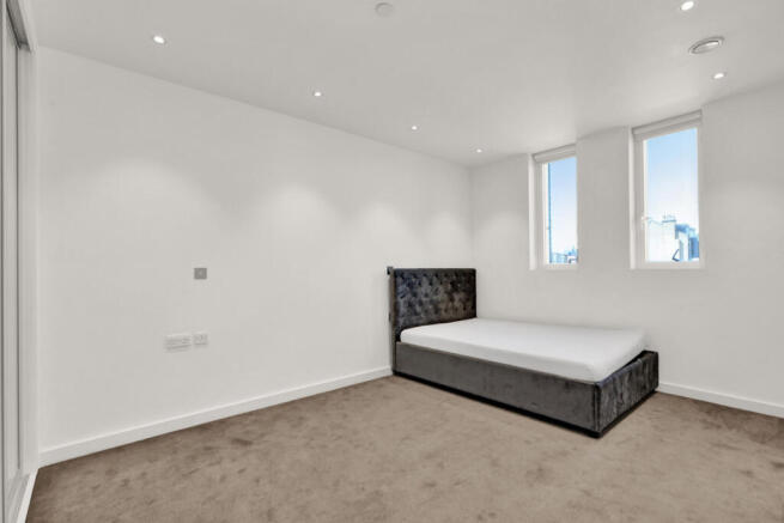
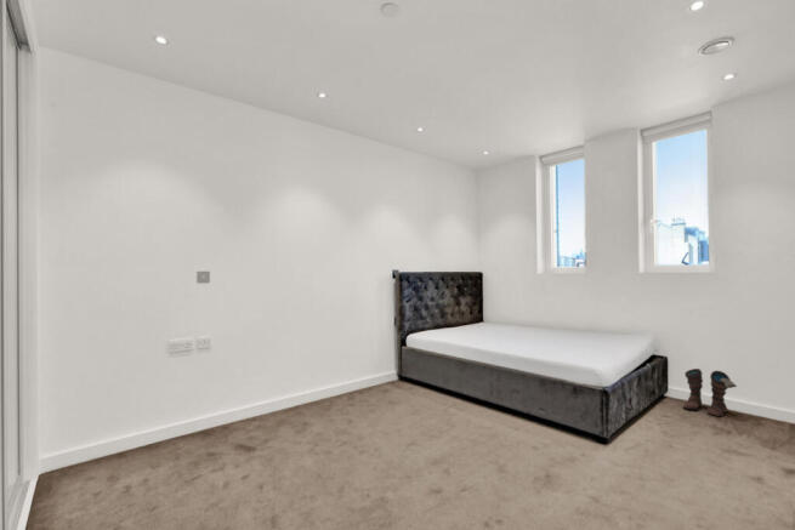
+ boots [682,367,738,418]
